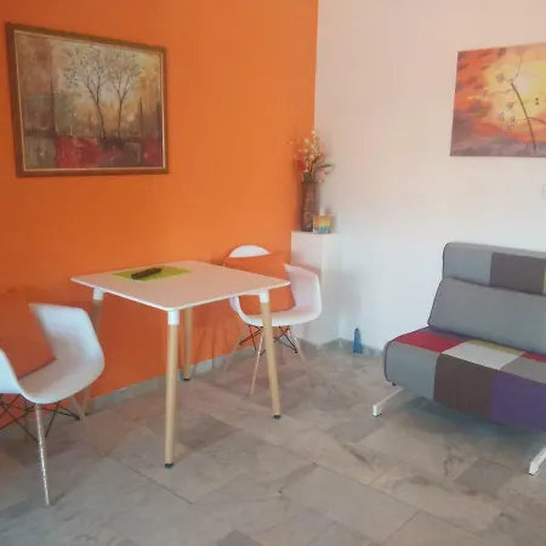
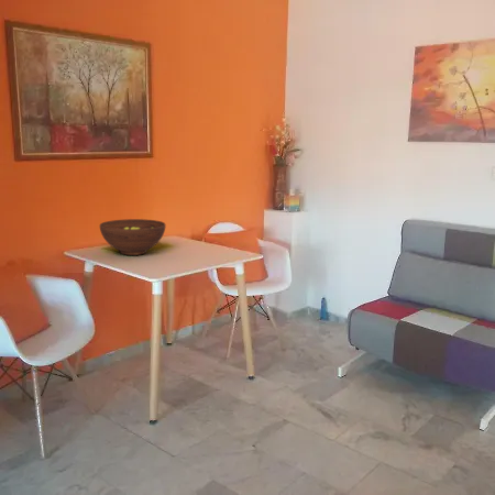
+ fruit bowl [99,218,167,256]
